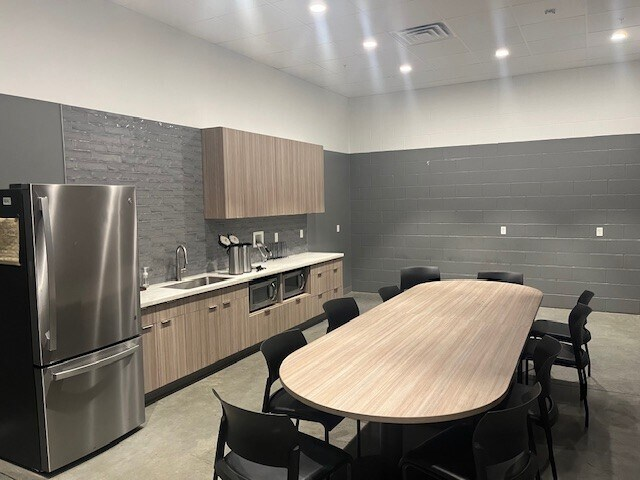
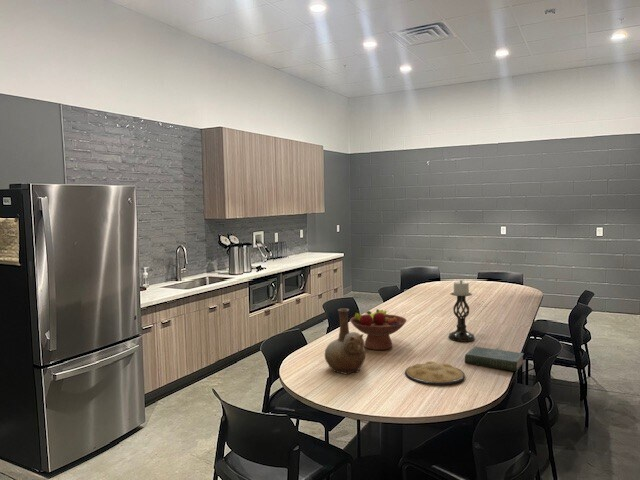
+ vase [324,307,366,375]
+ book [464,346,525,372]
+ plate [404,360,466,386]
+ fruit bowl [349,308,408,351]
+ candle holder [448,279,476,343]
